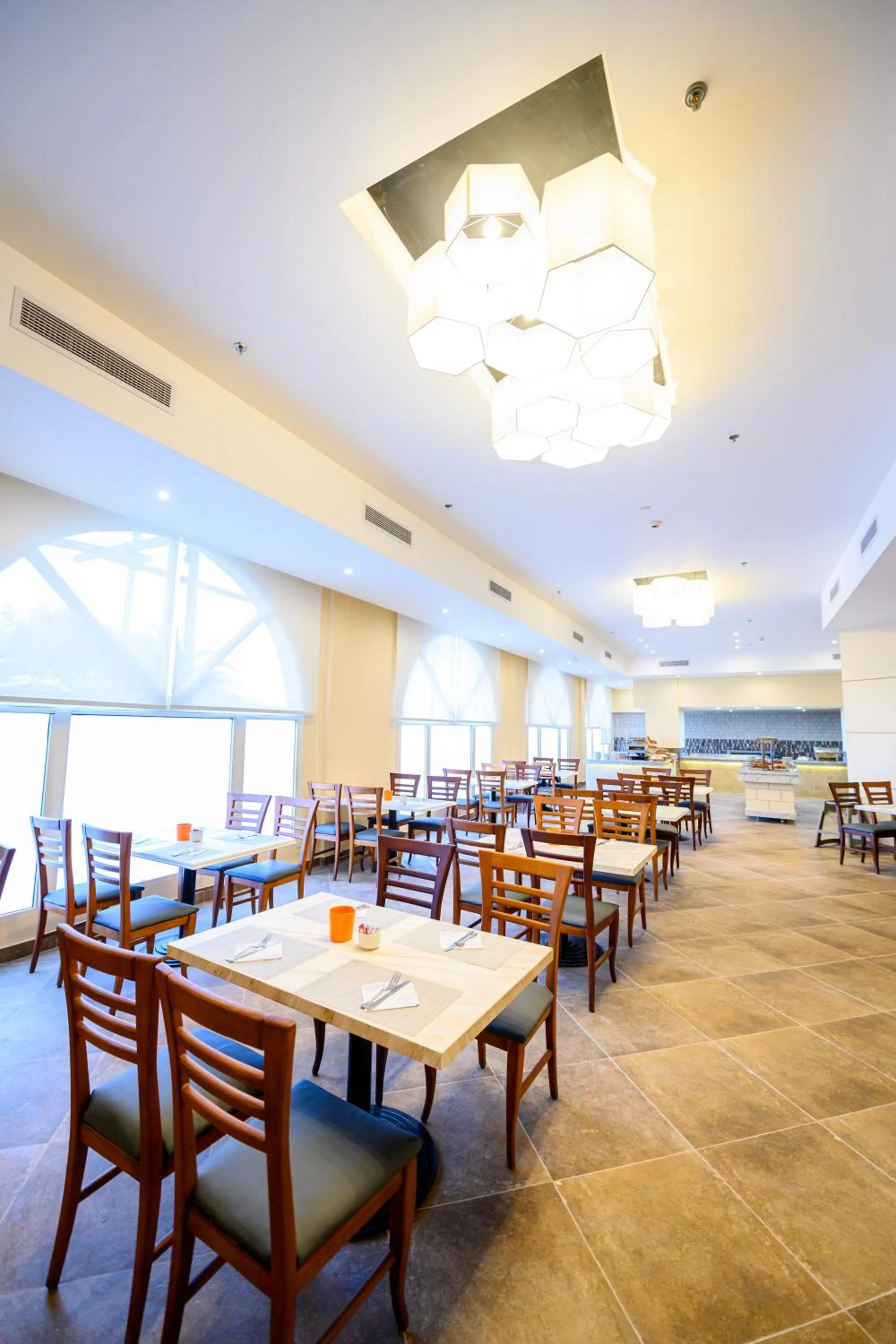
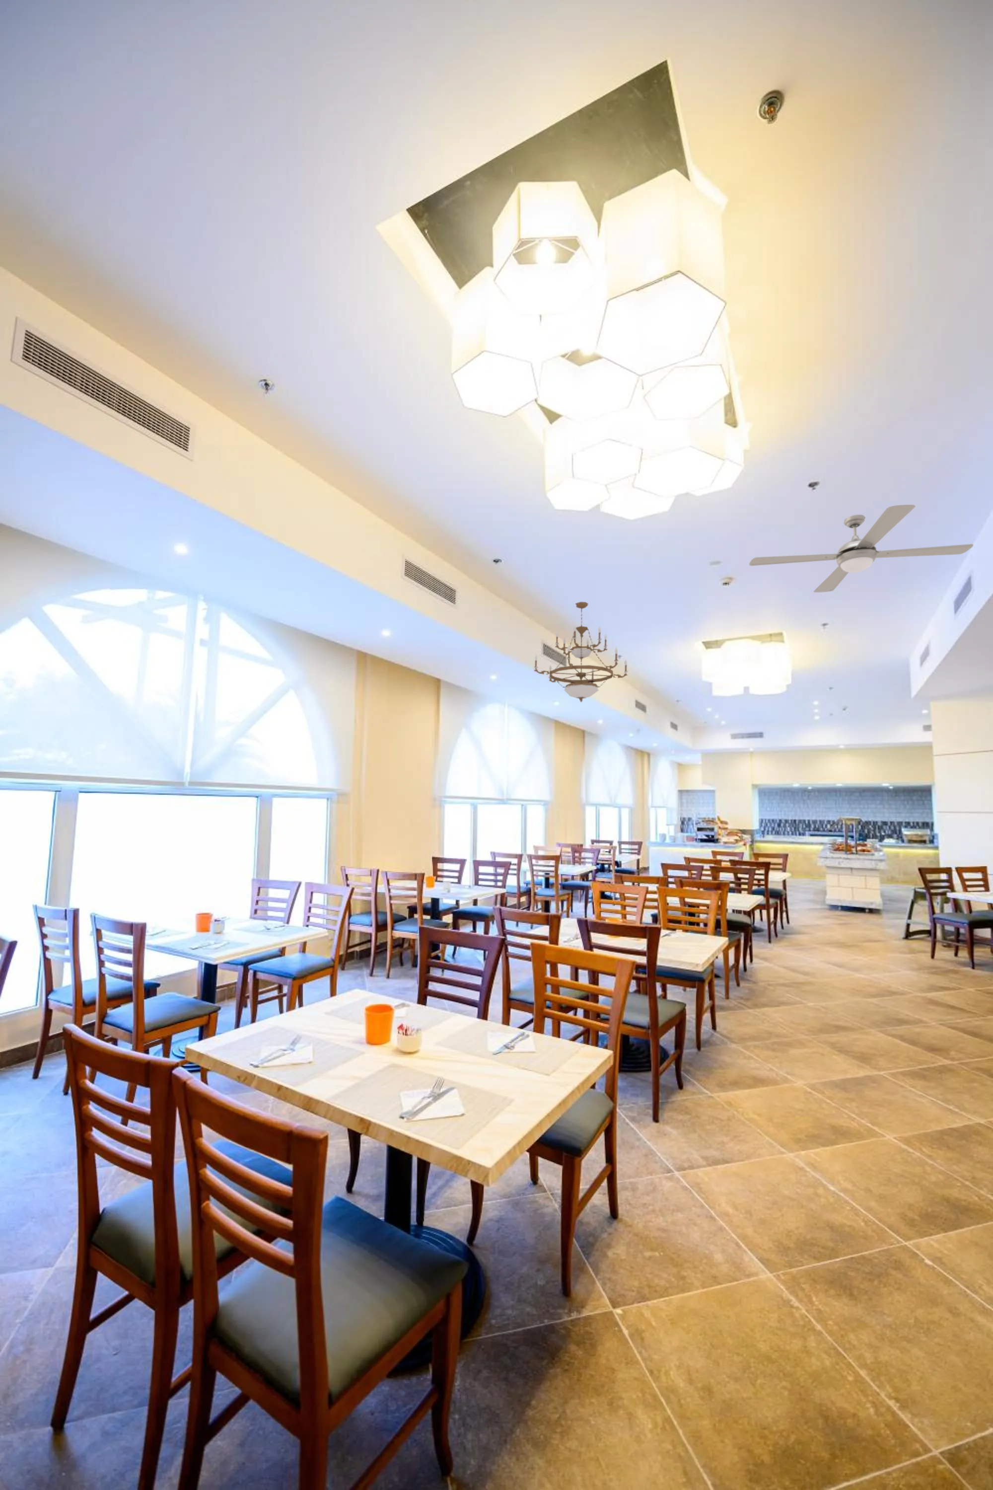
+ chandelier [533,602,628,703]
+ electric fan [749,504,974,593]
